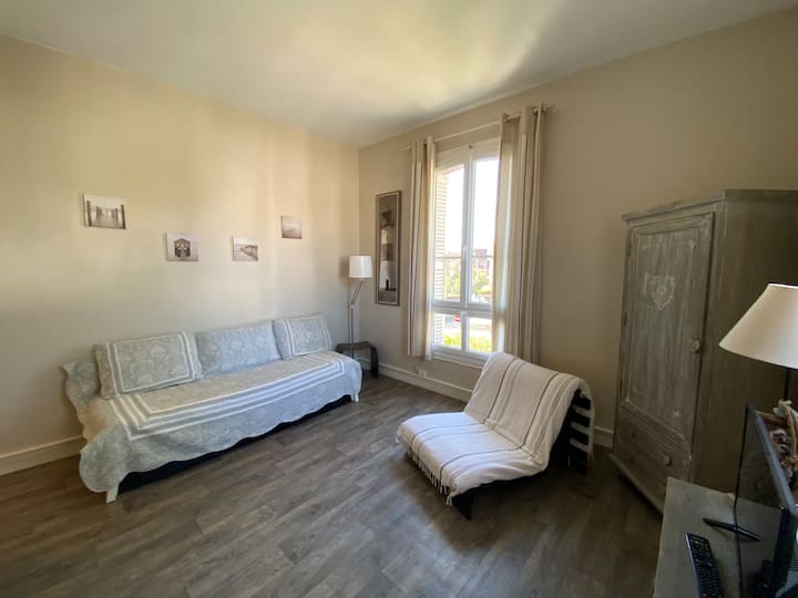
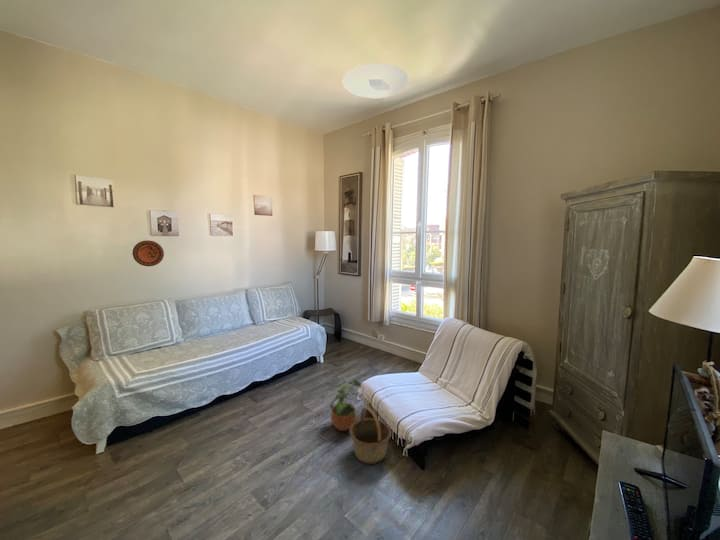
+ potted plant [329,379,362,432]
+ ceiling light [342,62,410,99]
+ decorative plate [132,240,165,267]
+ basket [348,406,392,465]
